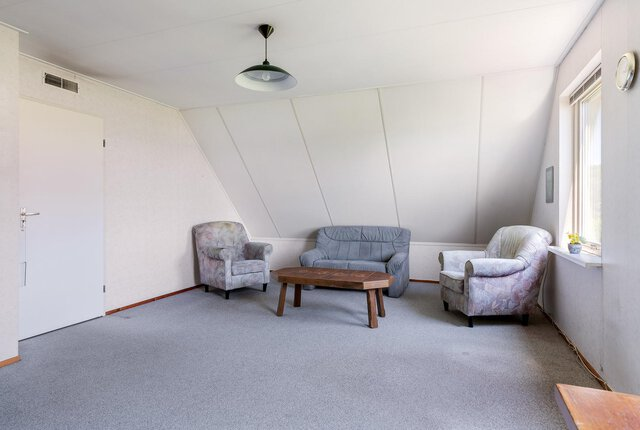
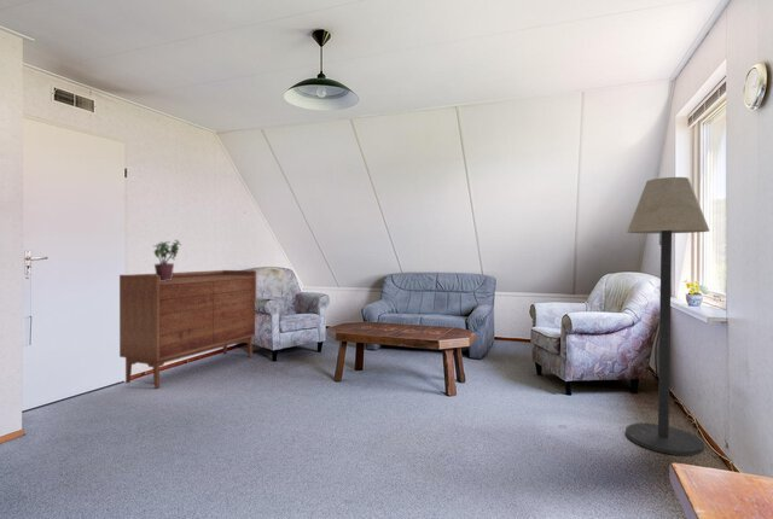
+ floor lamp [624,176,710,456]
+ sideboard [118,269,257,390]
+ potted plant [152,239,182,281]
